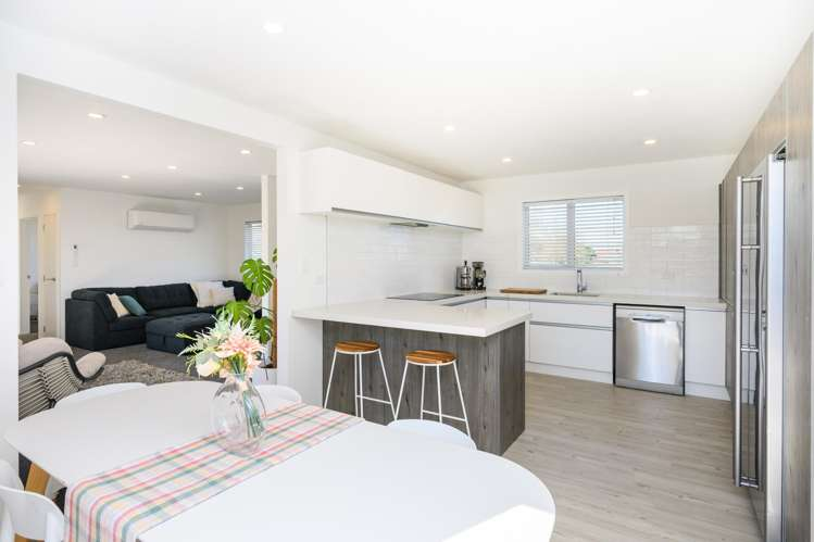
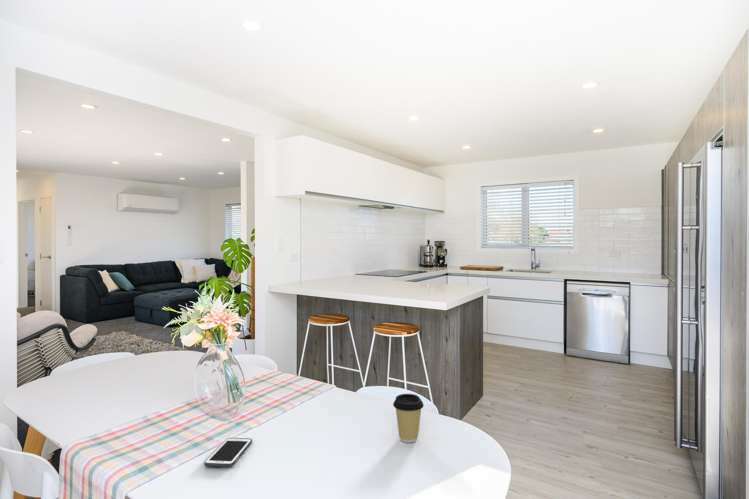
+ cell phone [203,437,253,468]
+ coffee cup [392,393,425,443]
